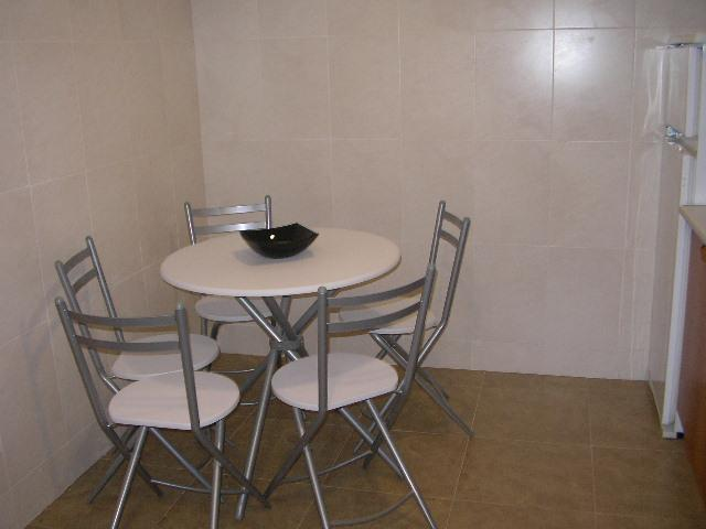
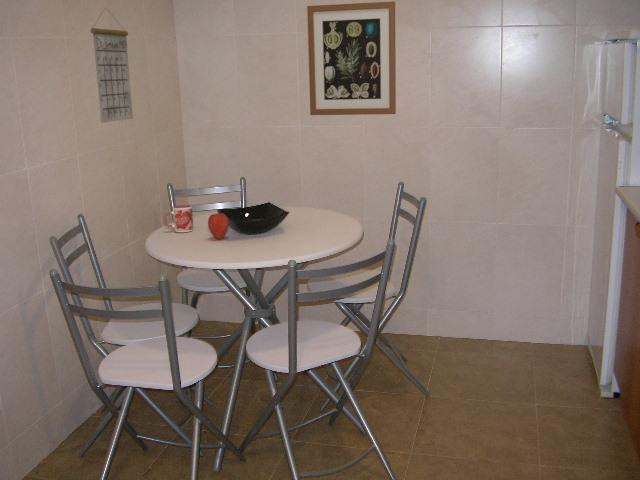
+ mug [163,204,194,233]
+ wall art [306,0,397,116]
+ apple [207,212,230,240]
+ calendar [90,6,134,124]
